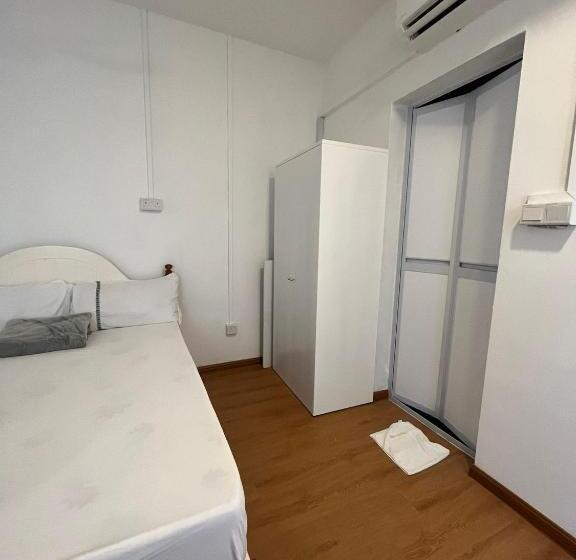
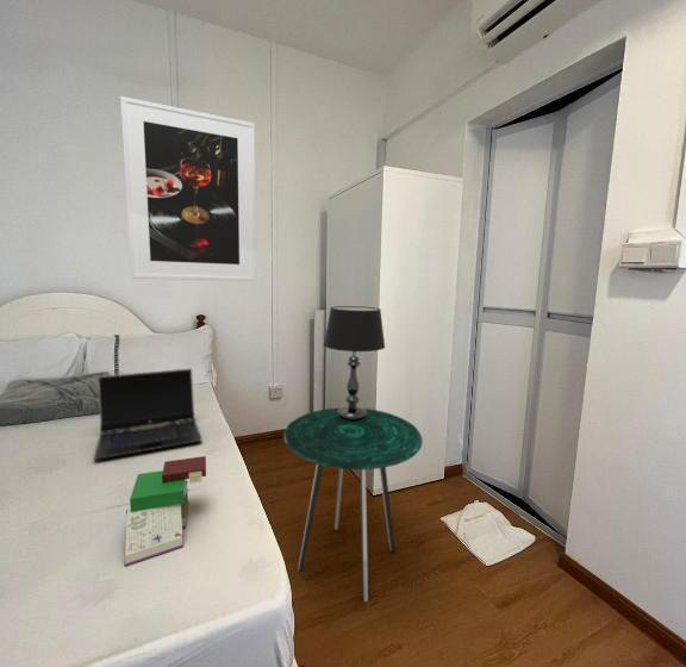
+ book [124,455,207,567]
+ side table [282,406,424,603]
+ table lamp [323,305,386,422]
+ laptop computer [93,367,202,461]
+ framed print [119,95,257,282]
